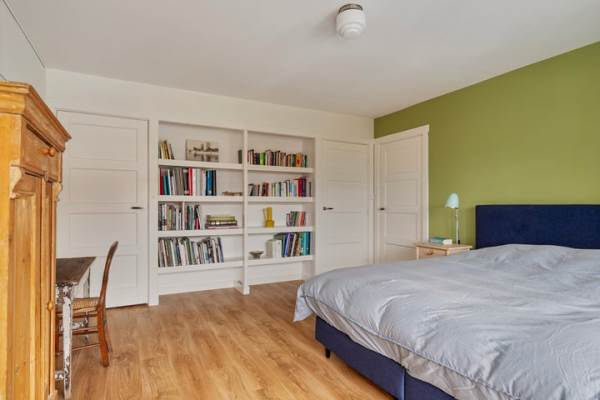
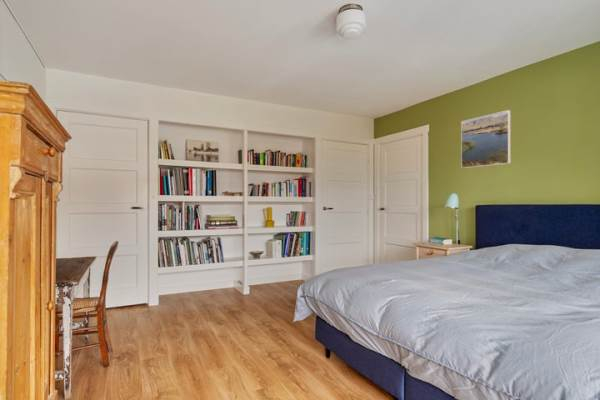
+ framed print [460,109,511,169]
